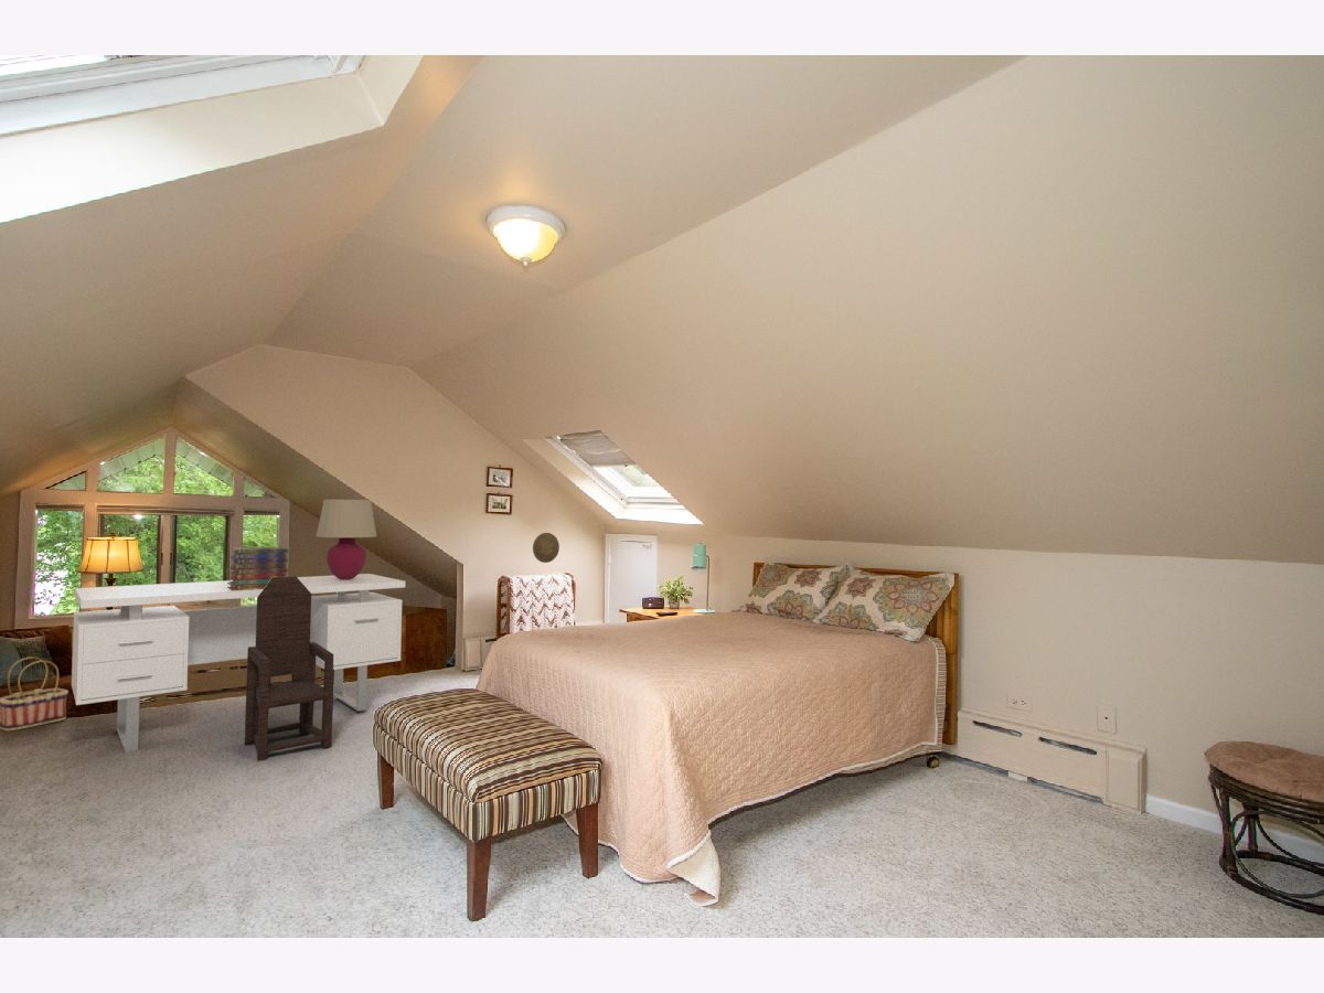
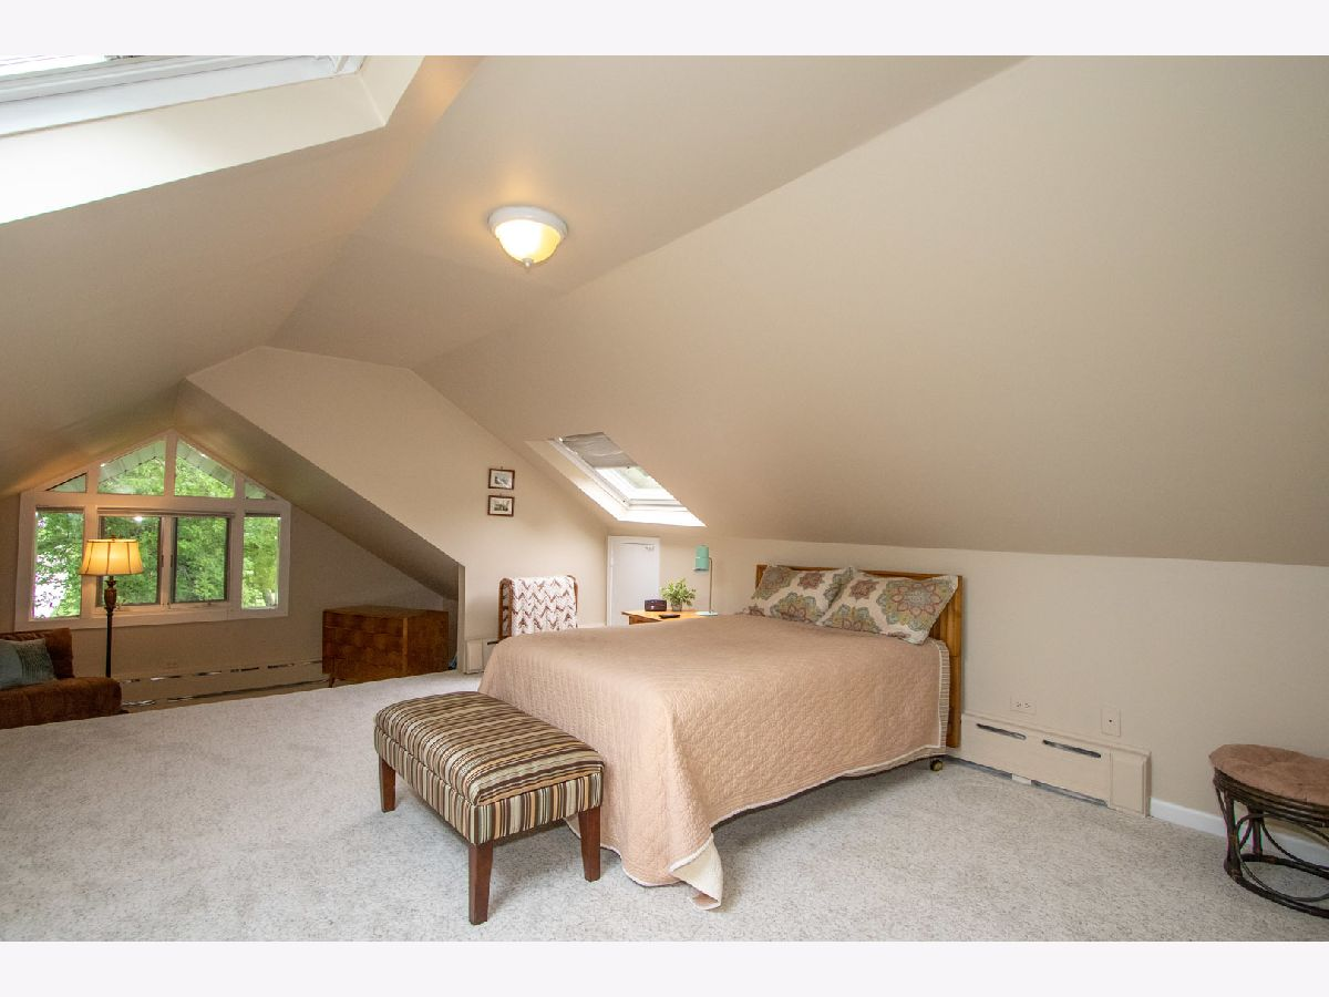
- book stack [227,546,290,590]
- basket [0,656,70,732]
- desk [71,573,406,752]
- table lamp [314,498,377,579]
- decorative plate [532,532,560,564]
- chair [244,575,334,762]
